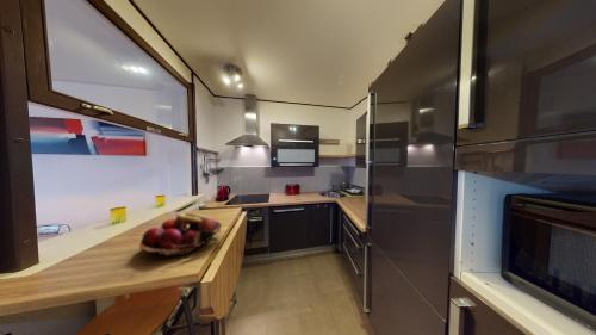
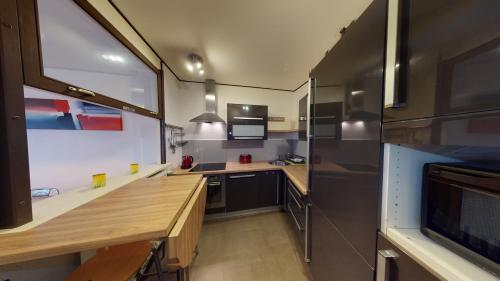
- fruit basket [138,212,223,259]
